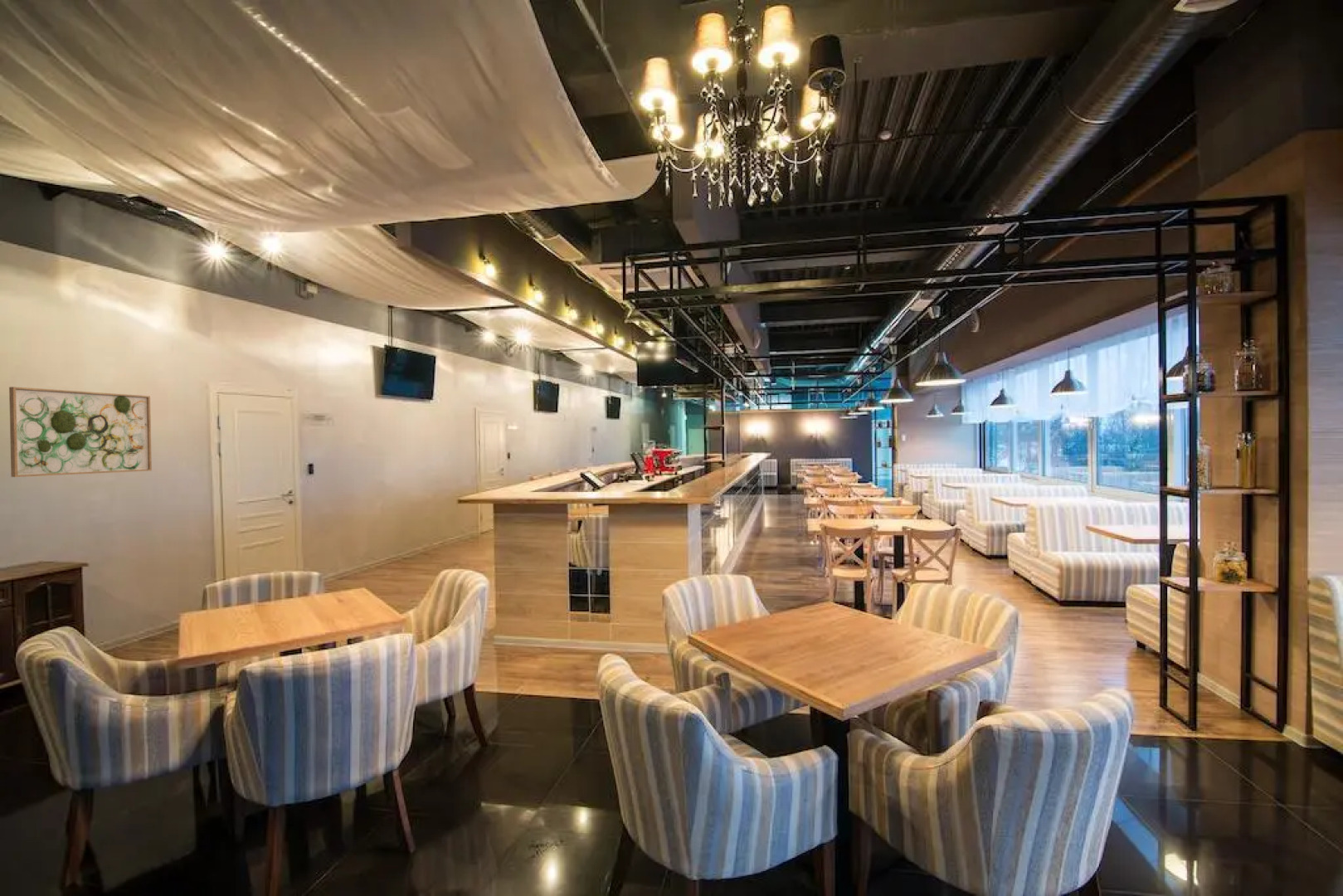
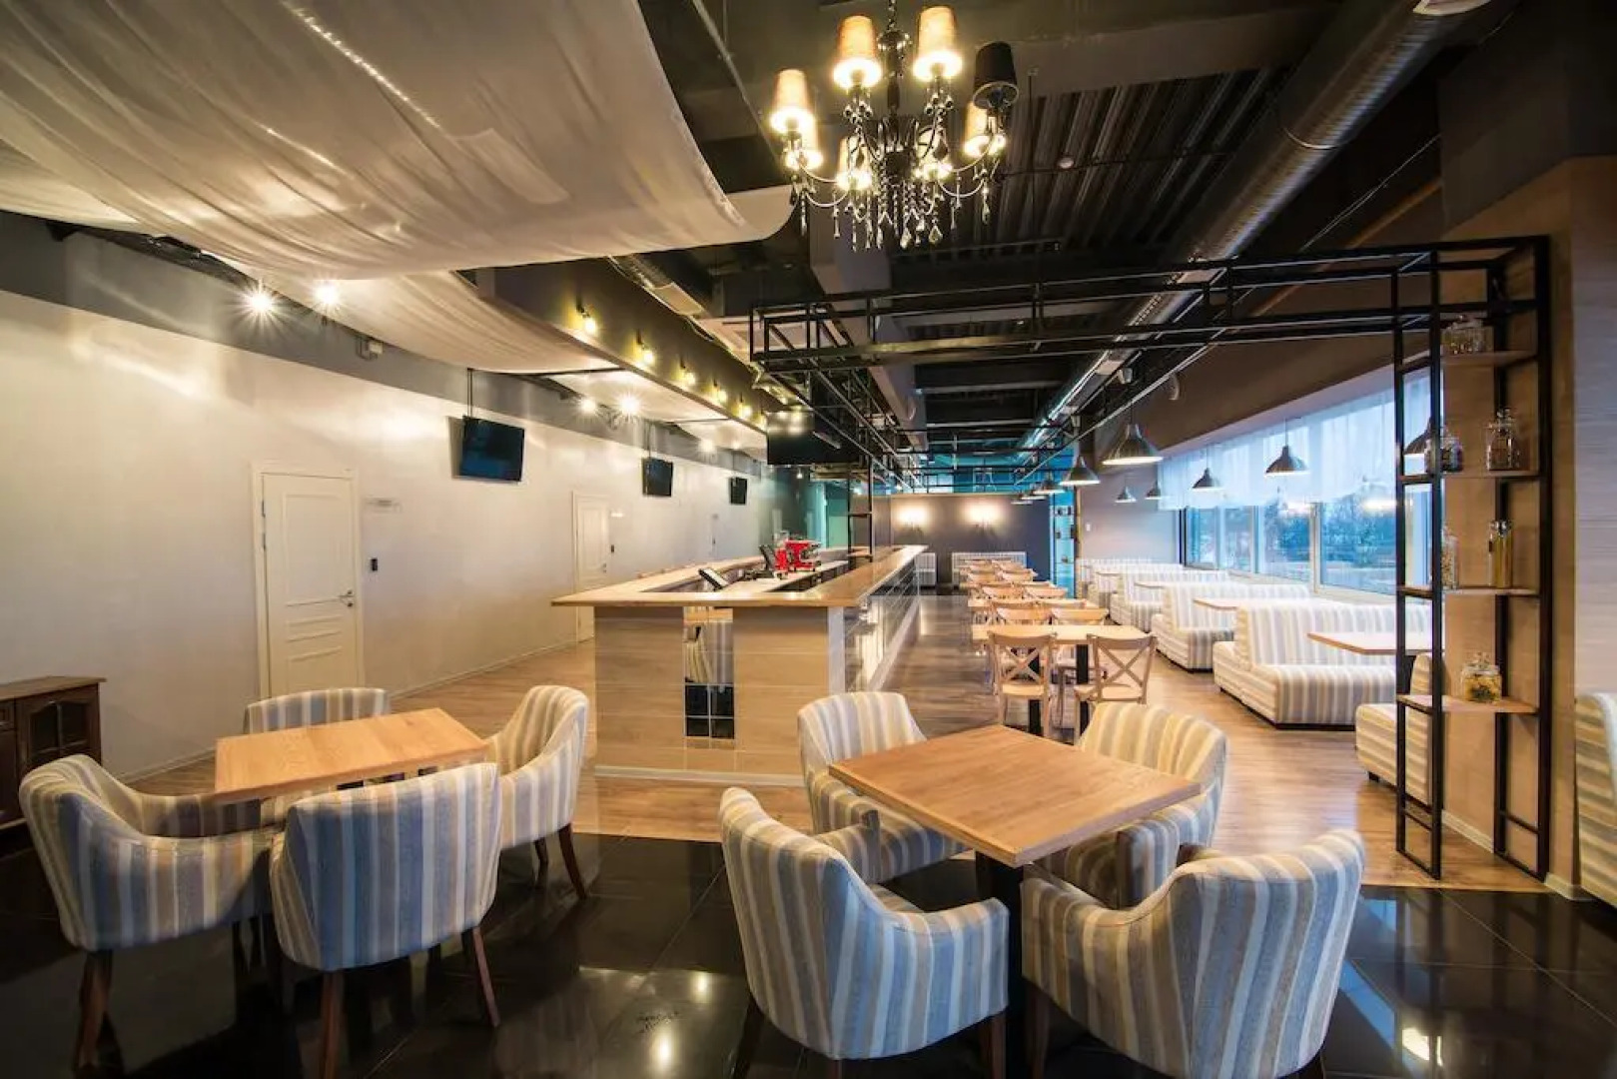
- wall art [8,386,153,478]
